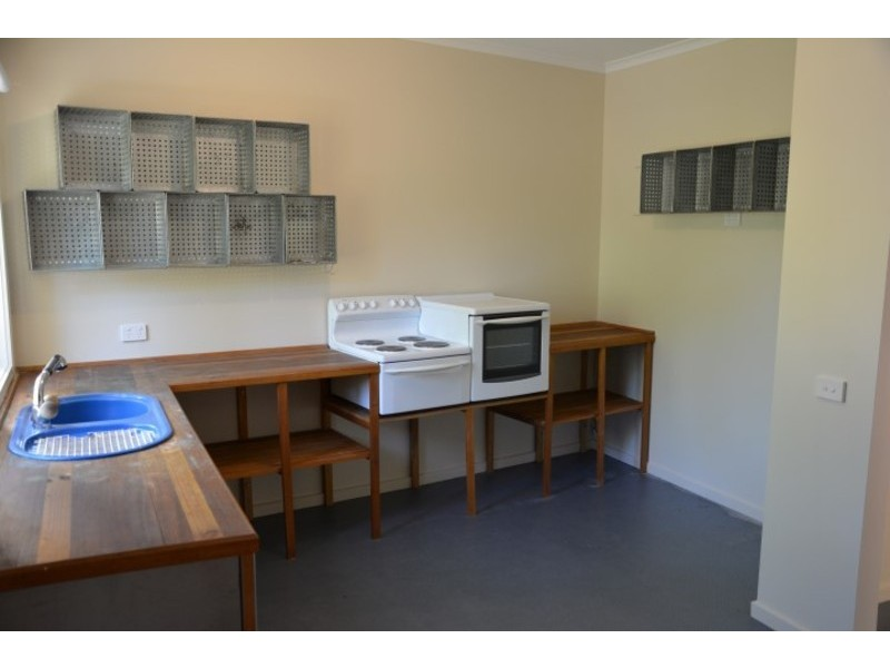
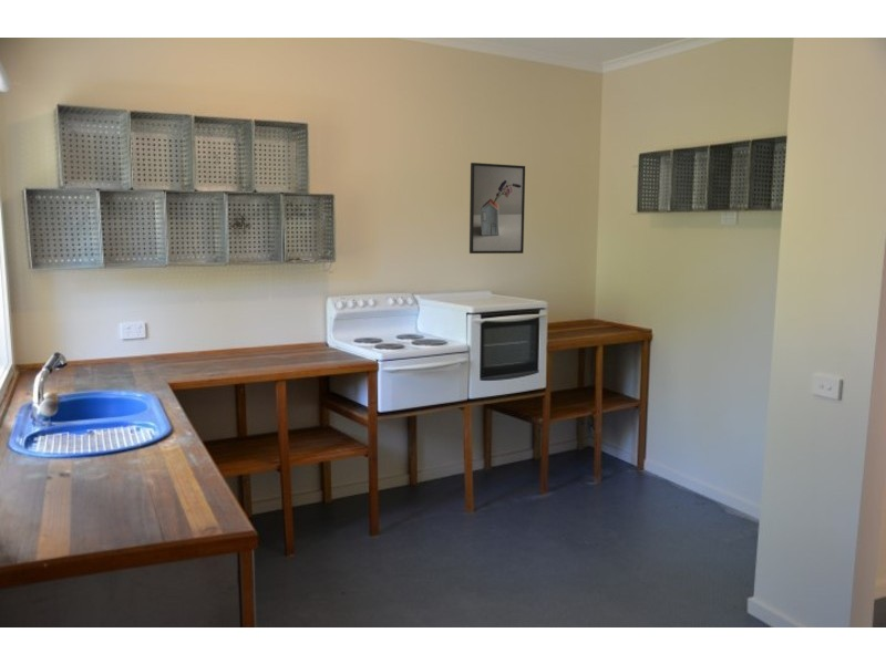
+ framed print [468,162,526,255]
